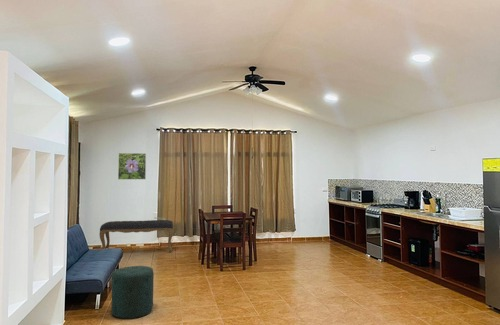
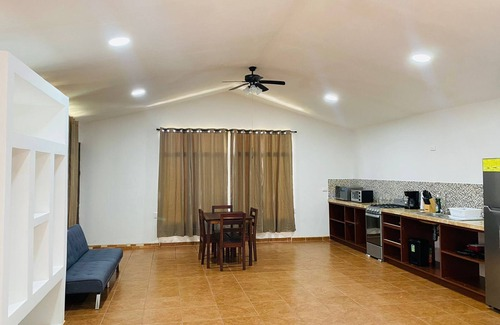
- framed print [117,152,147,181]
- ottoman [110,265,155,320]
- bench [99,219,174,253]
